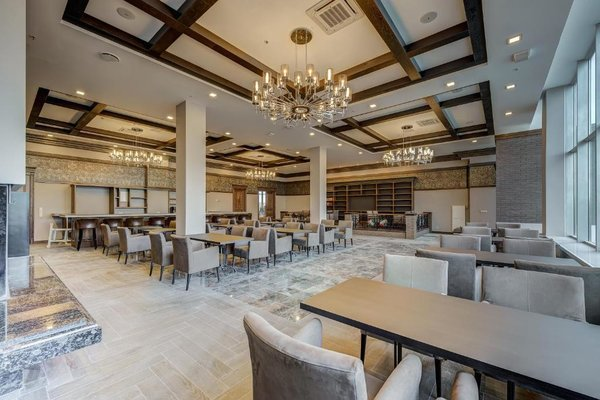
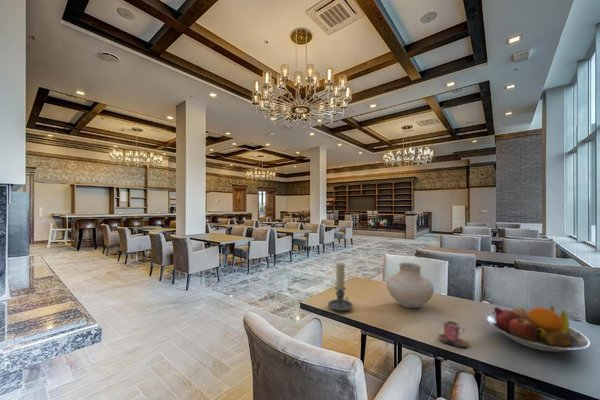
+ mug [437,320,470,348]
+ candle holder [327,262,354,312]
+ vase [385,262,435,309]
+ fruit bowl [485,305,591,352]
